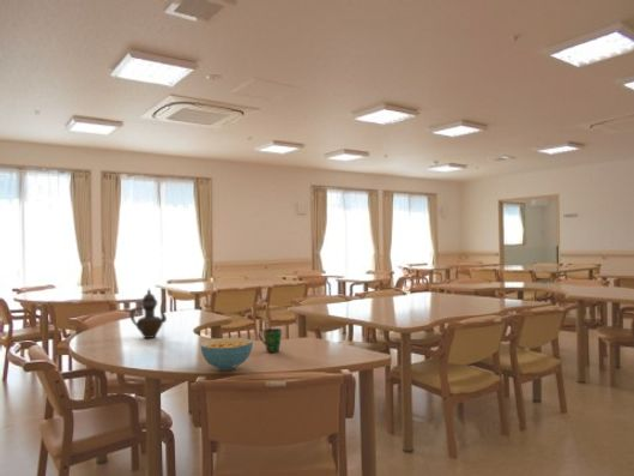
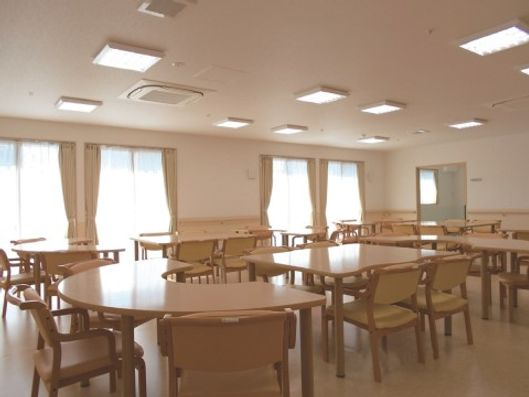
- cereal bowl [199,337,254,372]
- teapot [128,288,168,339]
- cup [258,327,283,354]
